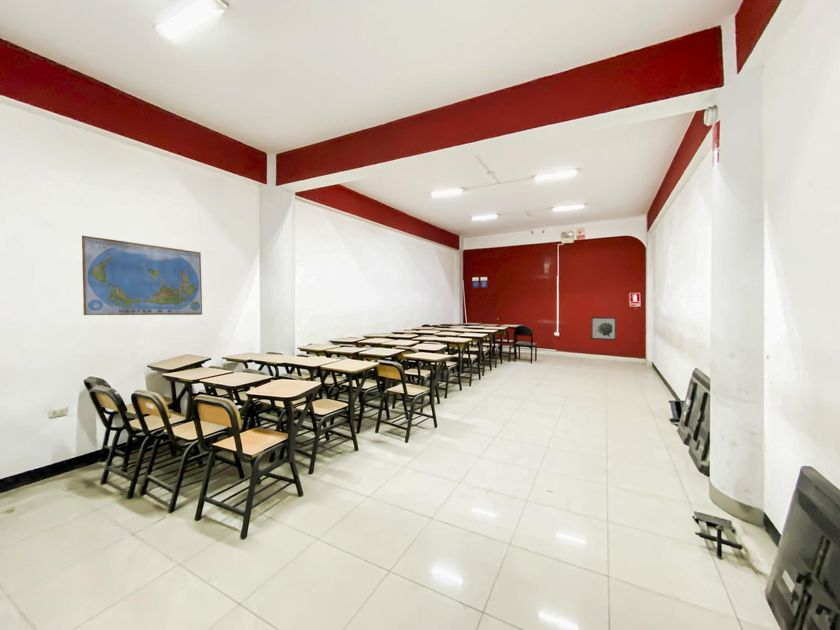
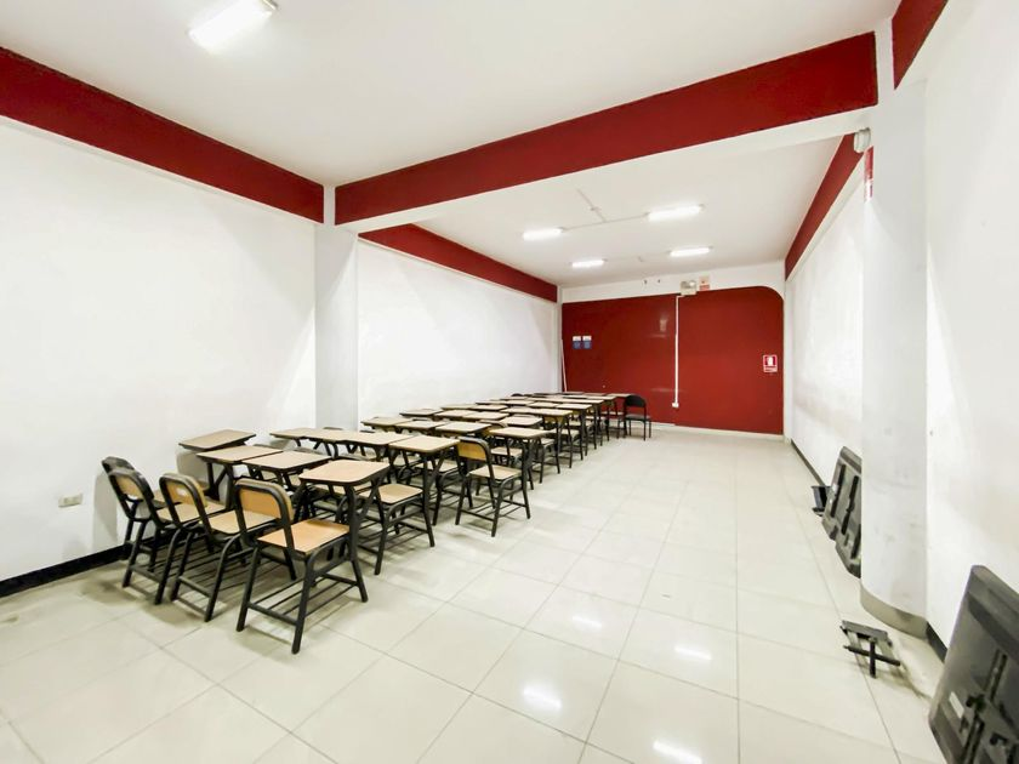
- wall art [590,316,618,341]
- world map [81,235,203,316]
